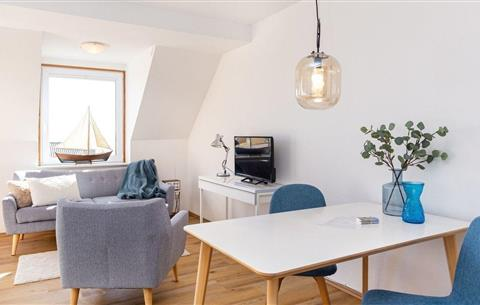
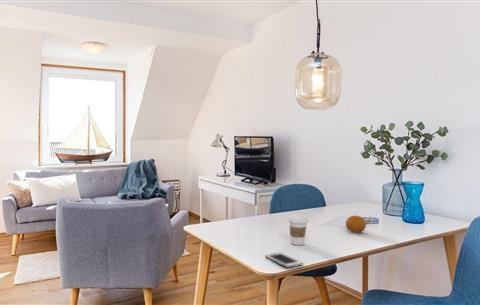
+ fruit [345,215,367,234]
+ cell phone [264,251,304,269]
+ coffee cup [287,214,309,246]
